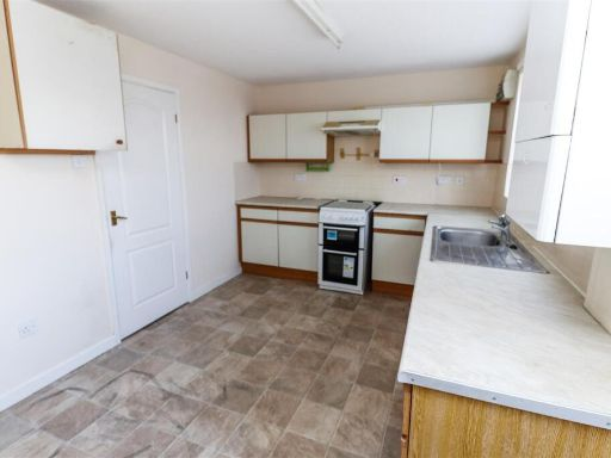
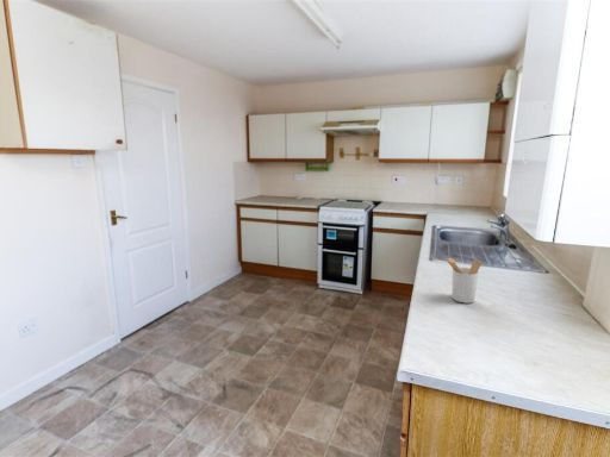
+ utensil holder [443,257,483,305]
